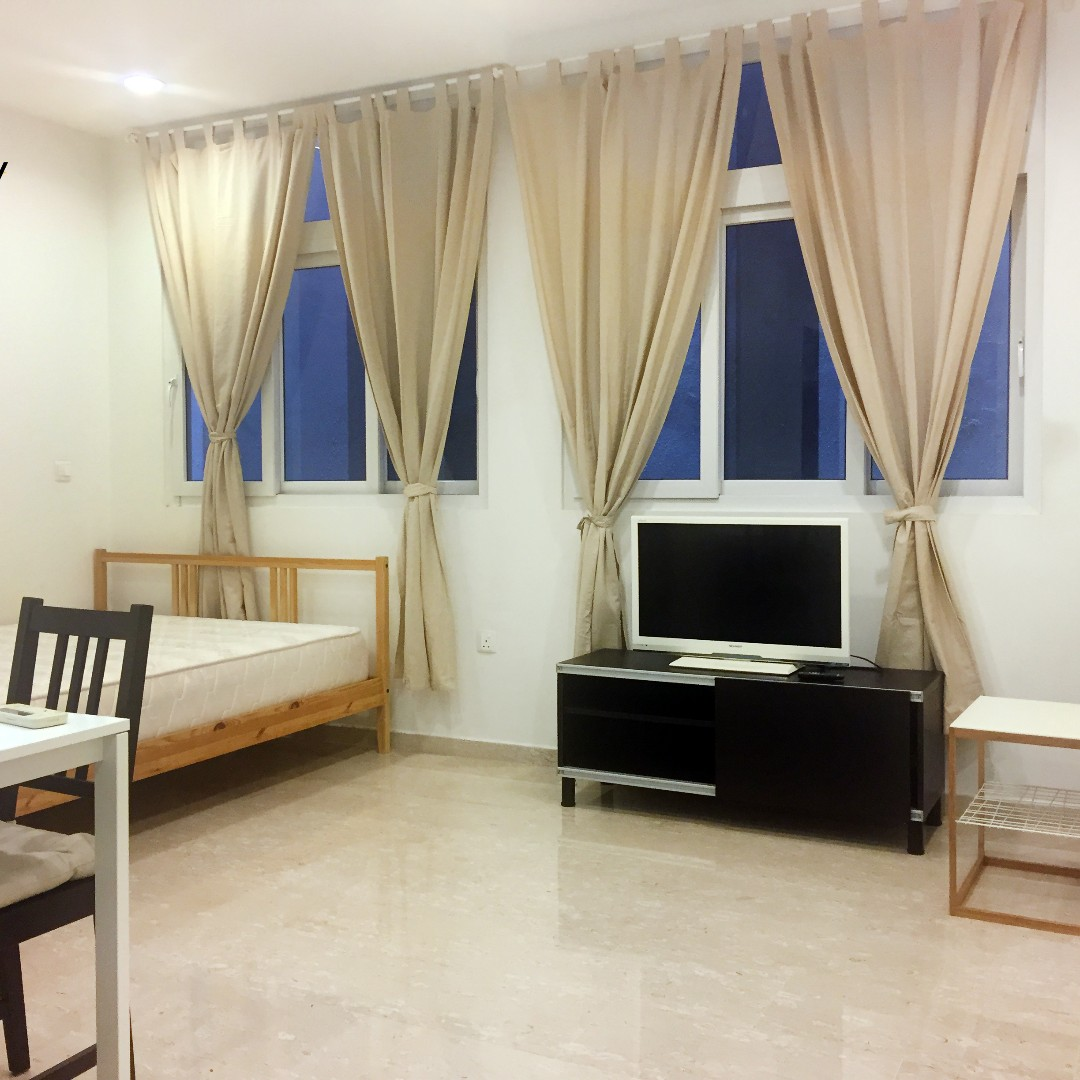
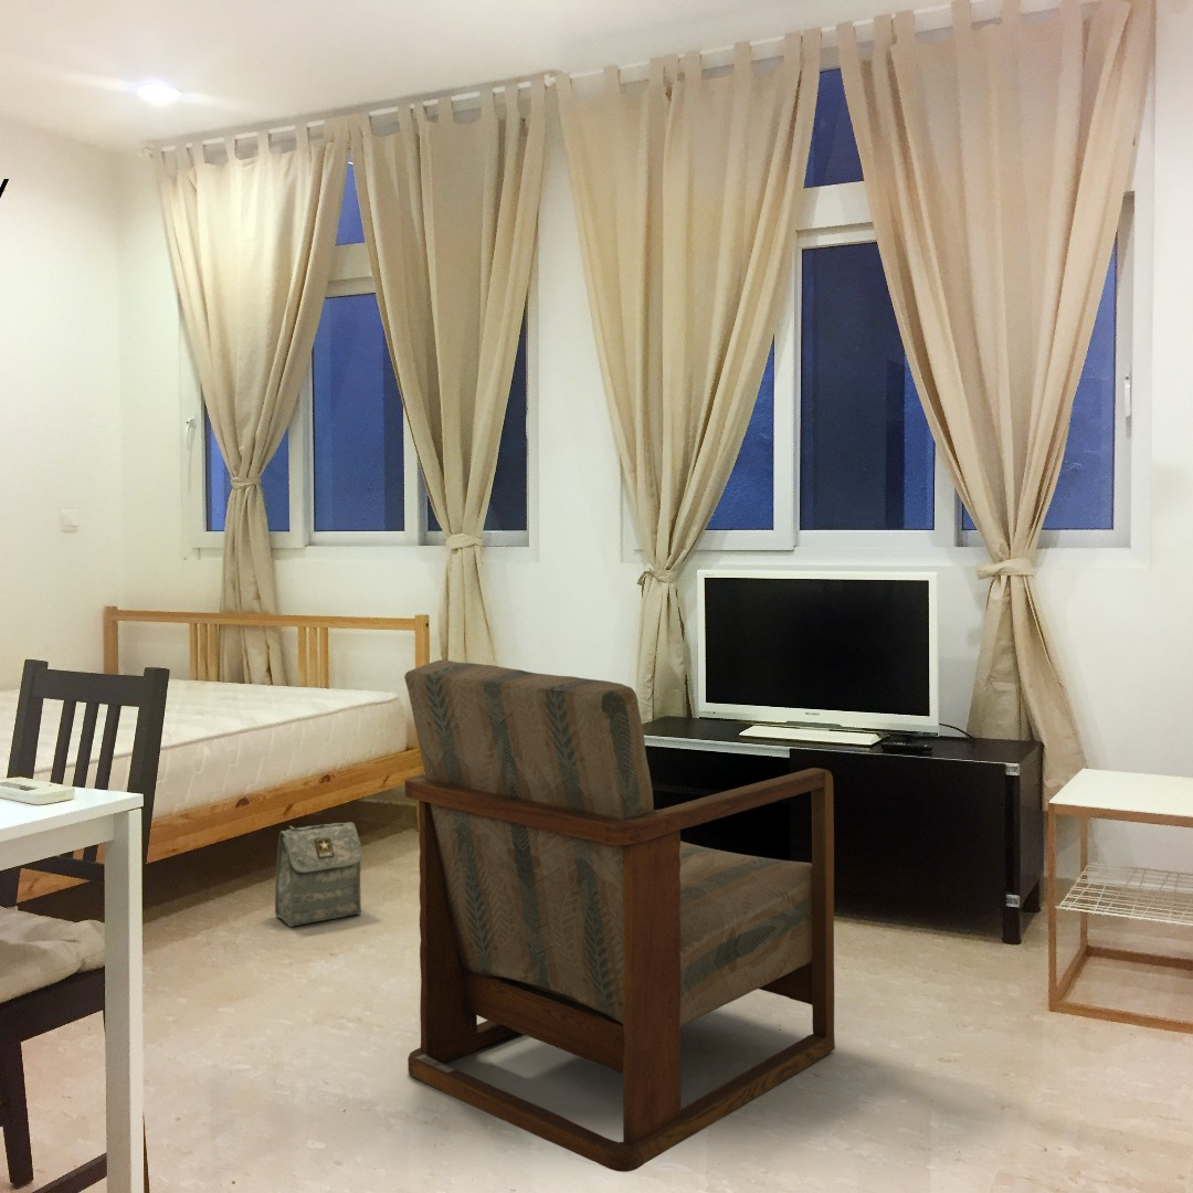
+ armchair [403,659,836,1173]
+ bag [274,821,363,928]
